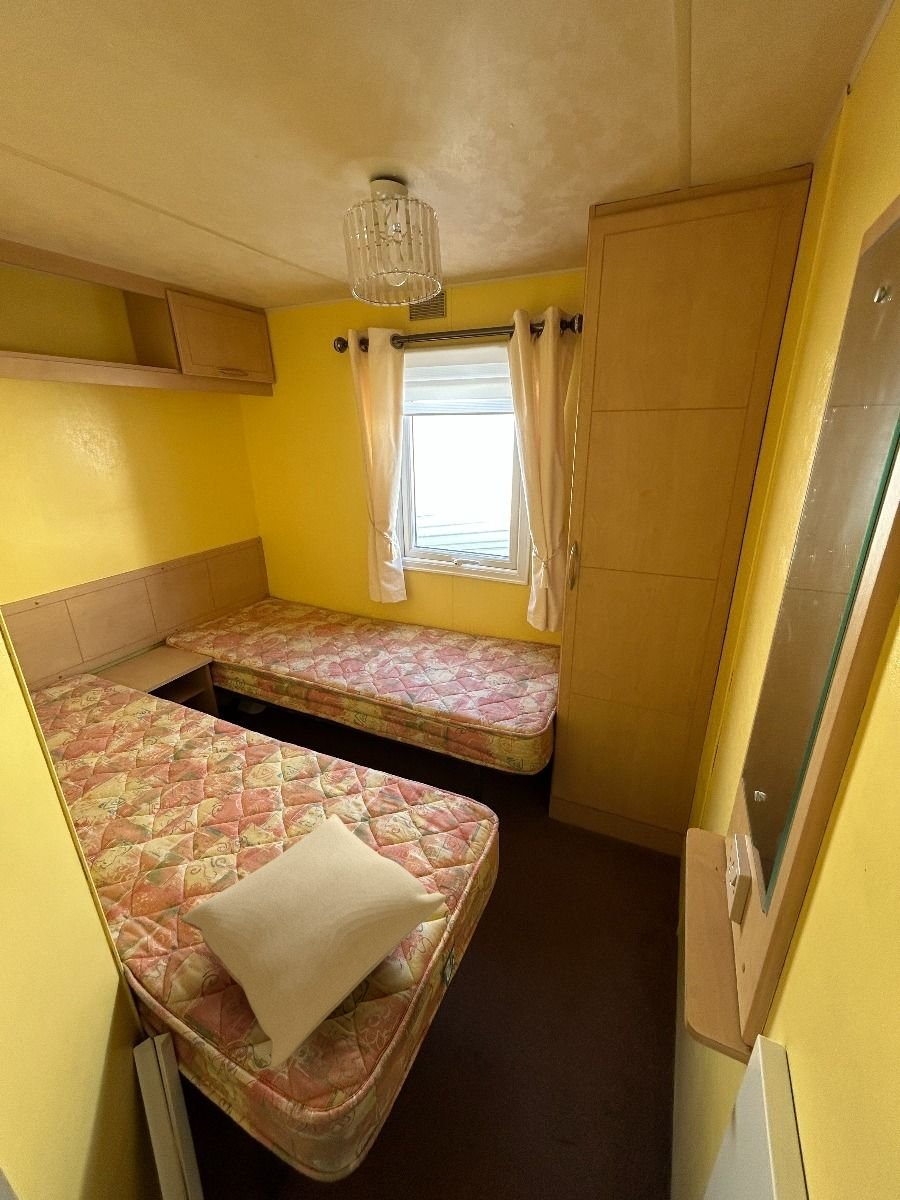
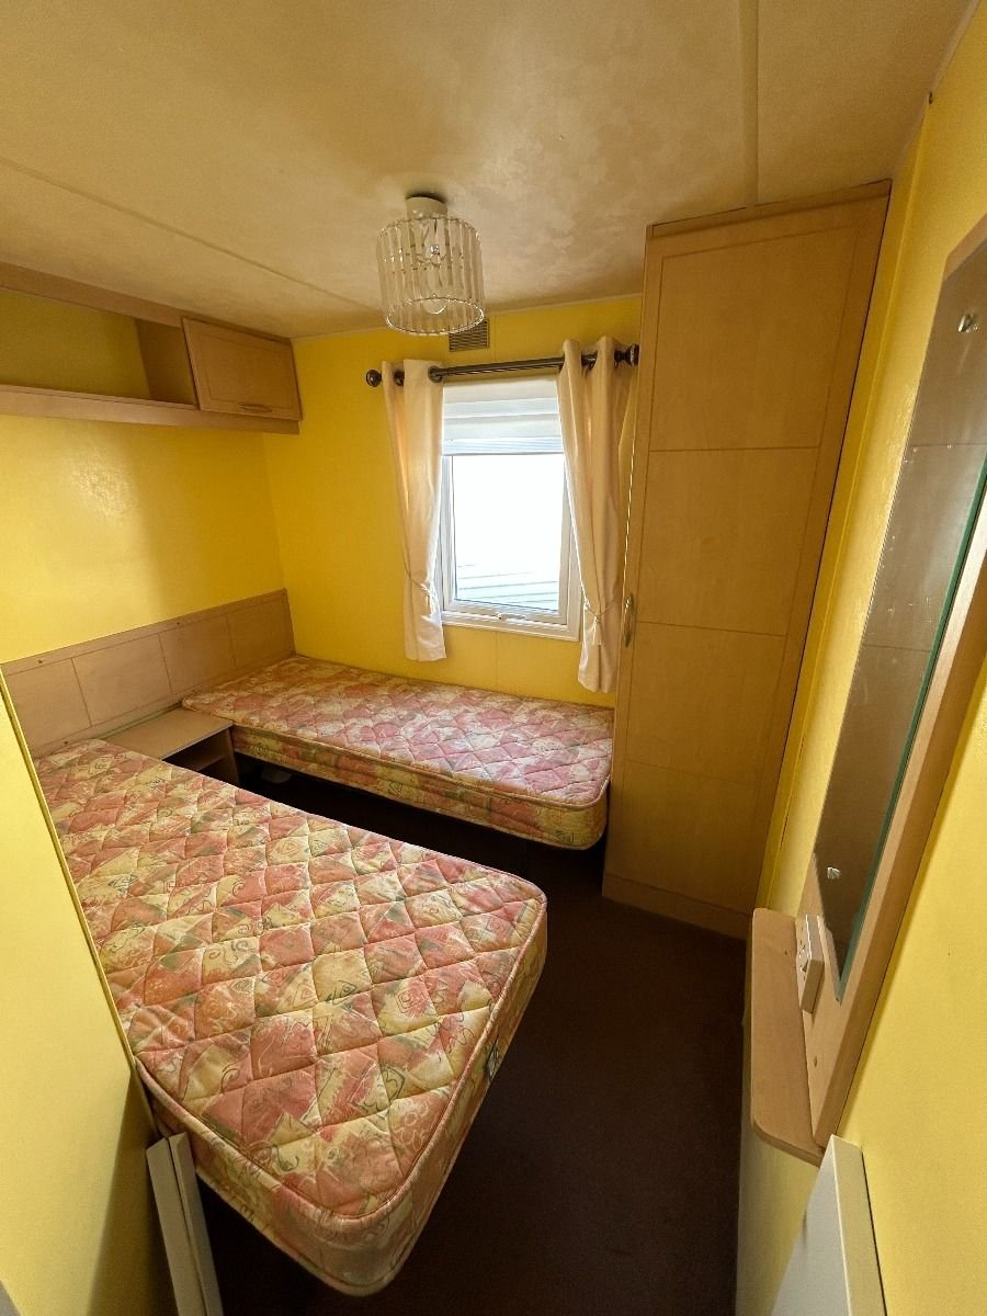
- pillow [180,813,447,1069]
